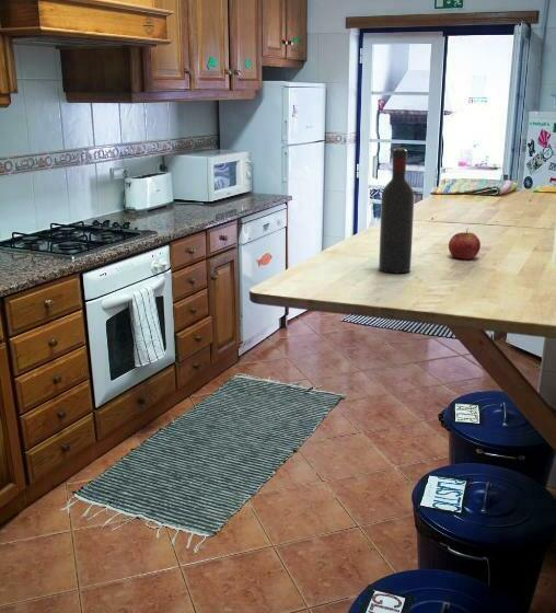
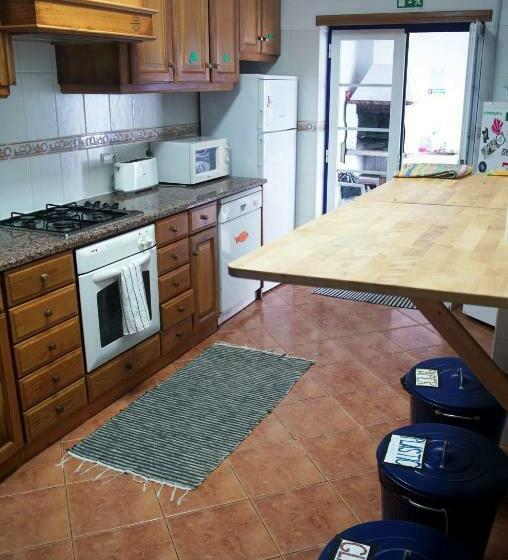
- apple [448,228,482,261]
- wine bottle [378,148,415,274]
